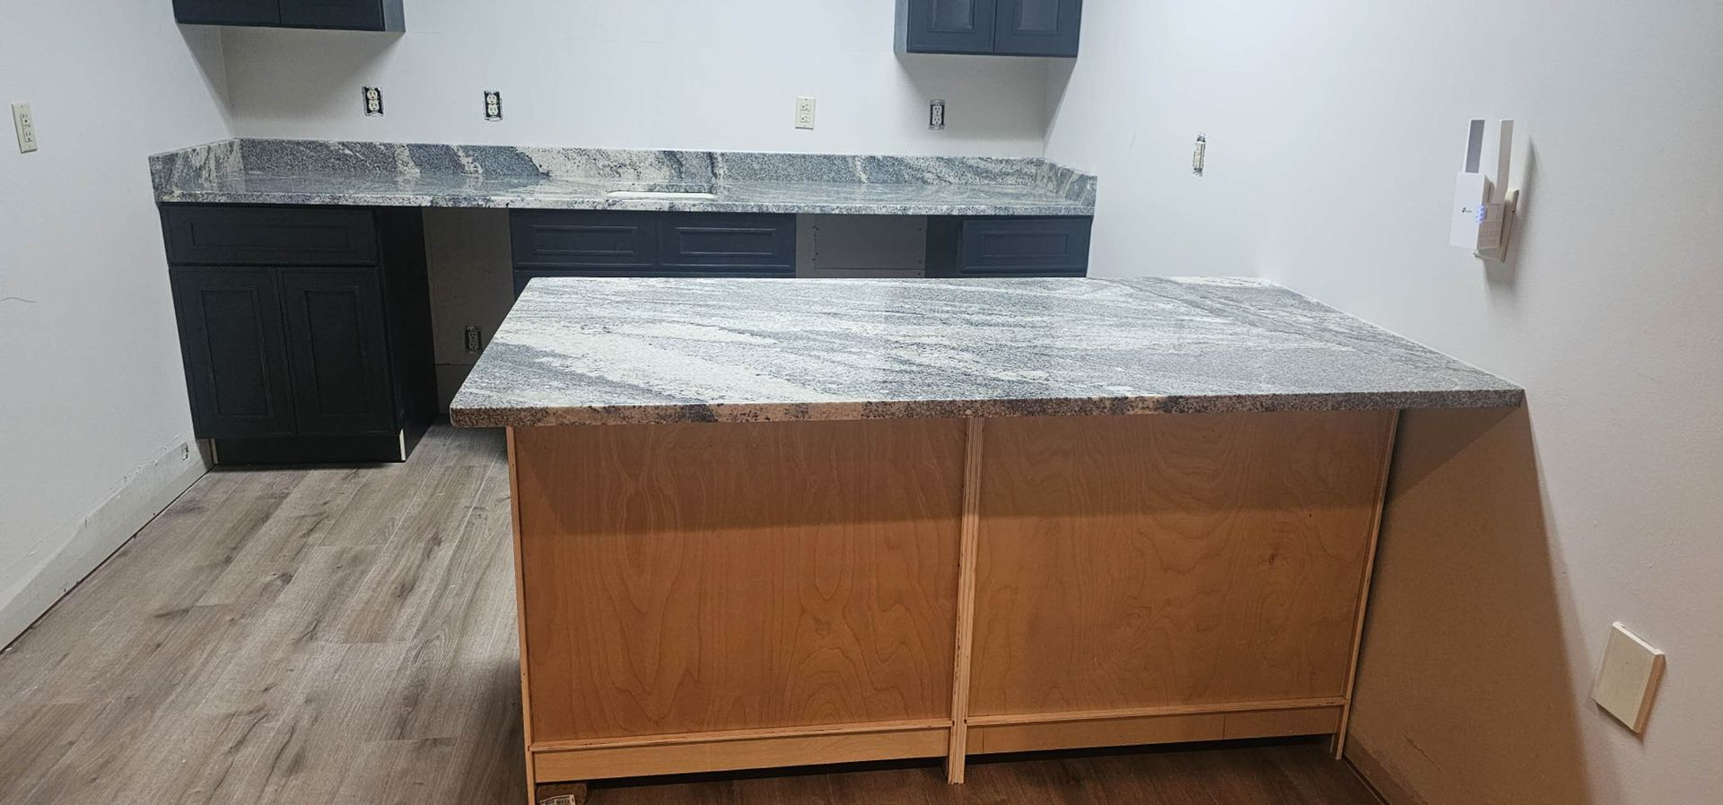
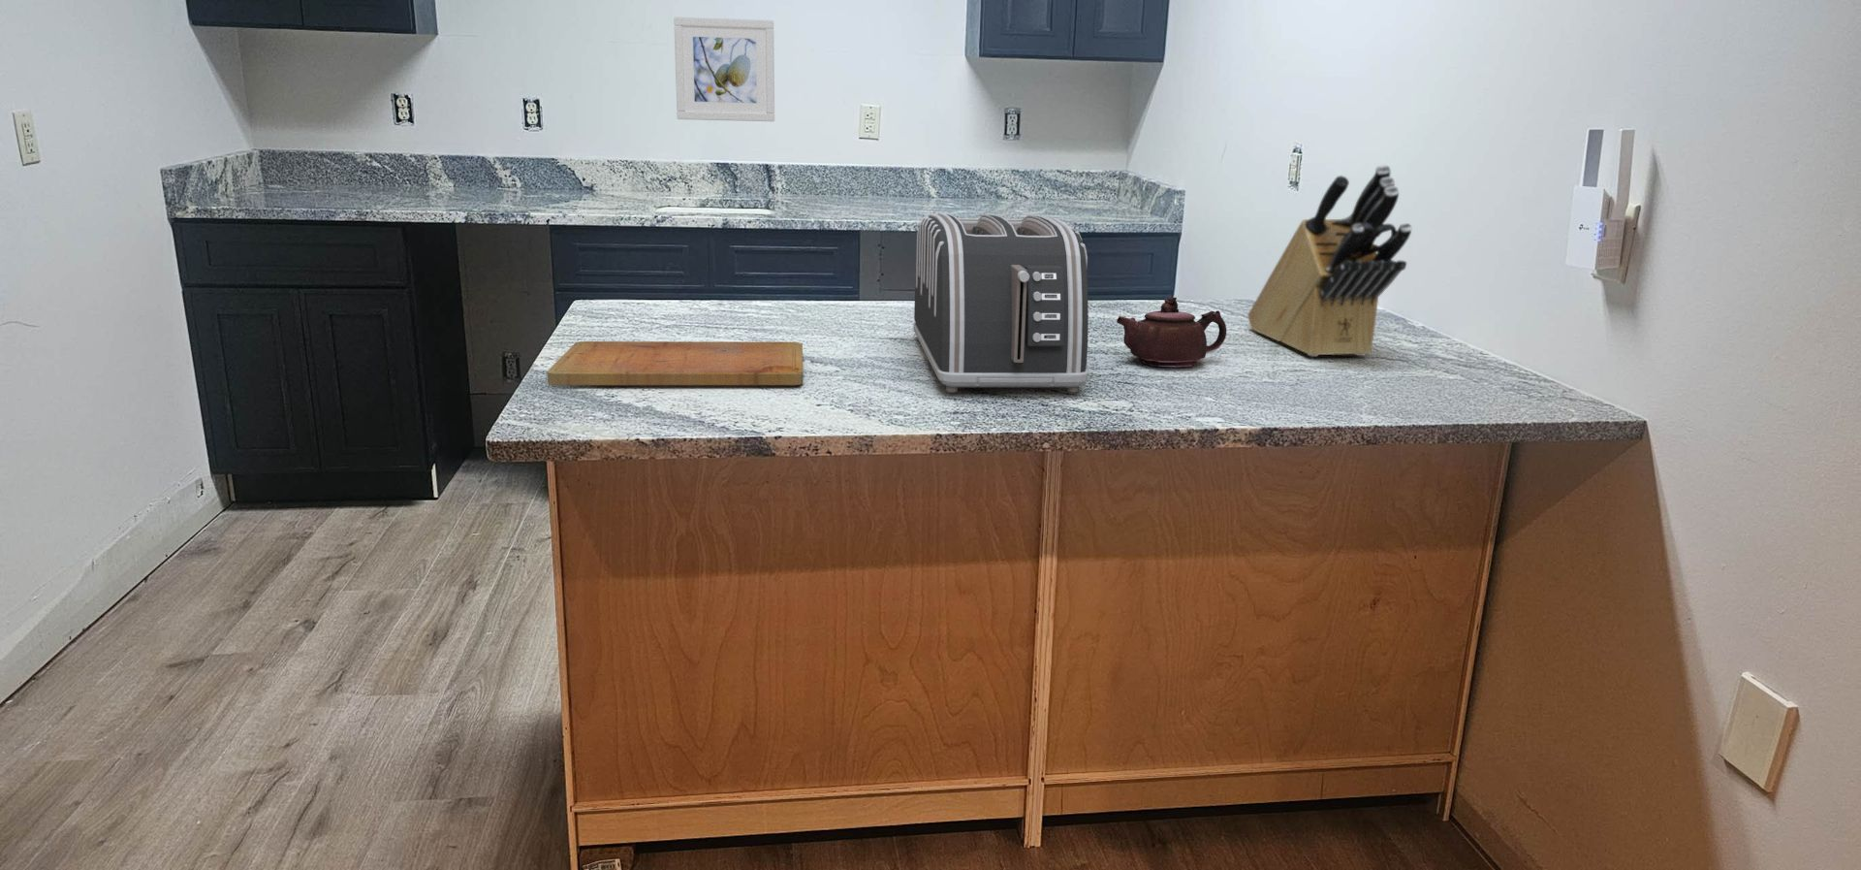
+ toaster [912,212,1090,394]
+ cutting board [547,341,804,386]
+ teapot [1116,296,1227,368]
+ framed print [673,17,775,122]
+ knife block [1246,164,1412,358]
